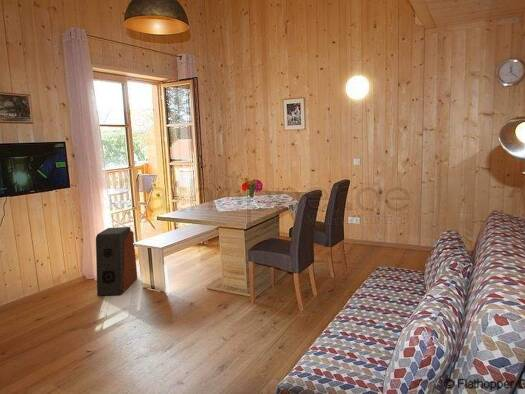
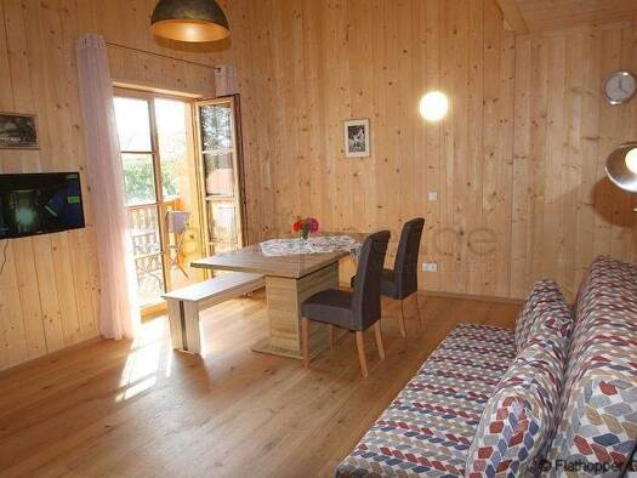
- speaker [95,226,138,297]
